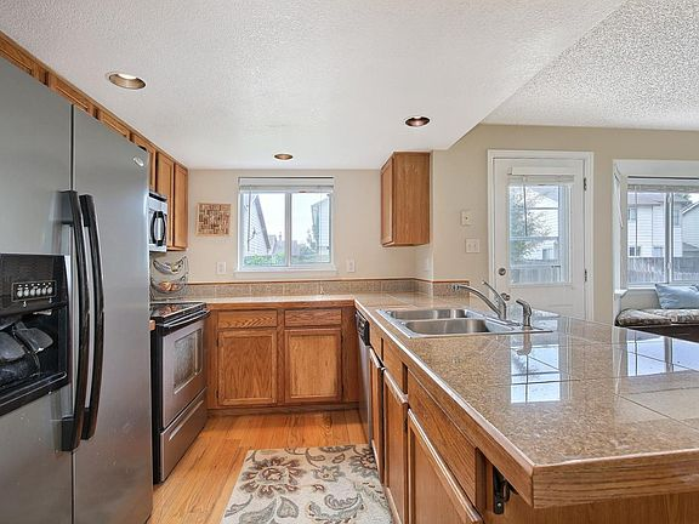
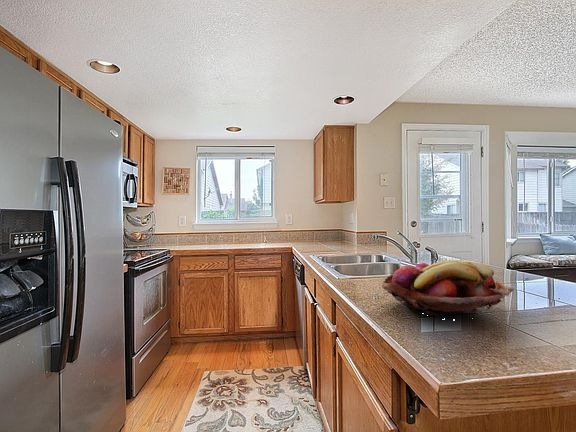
+ fruit basket [381,259,515,322]
